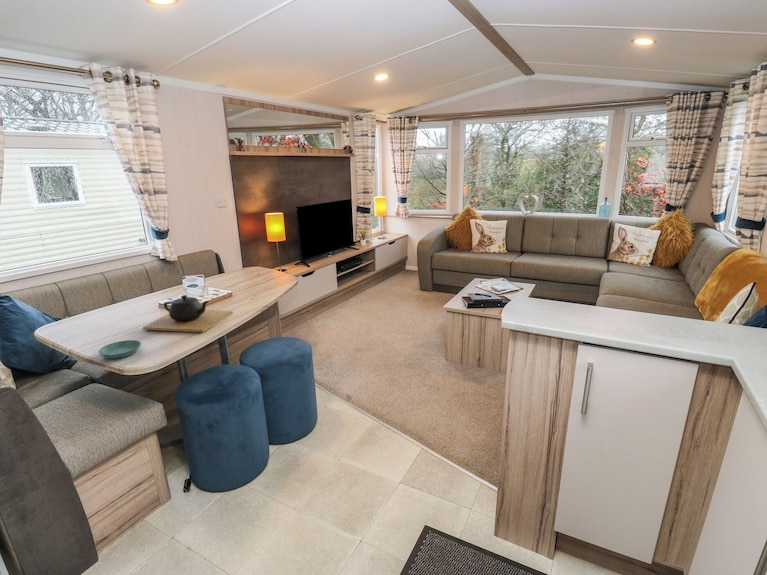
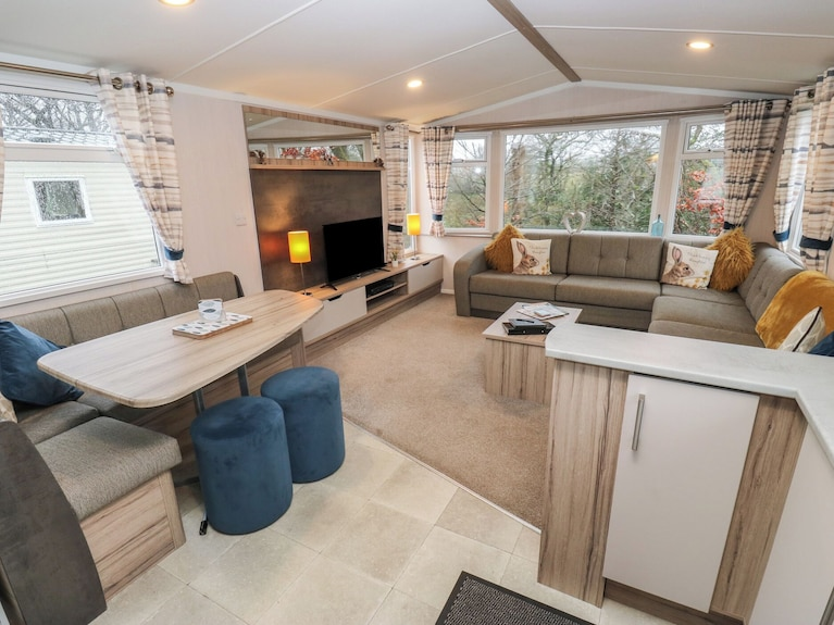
- teapot [142,294,234,333]
- saucer [98,339,142,359]
